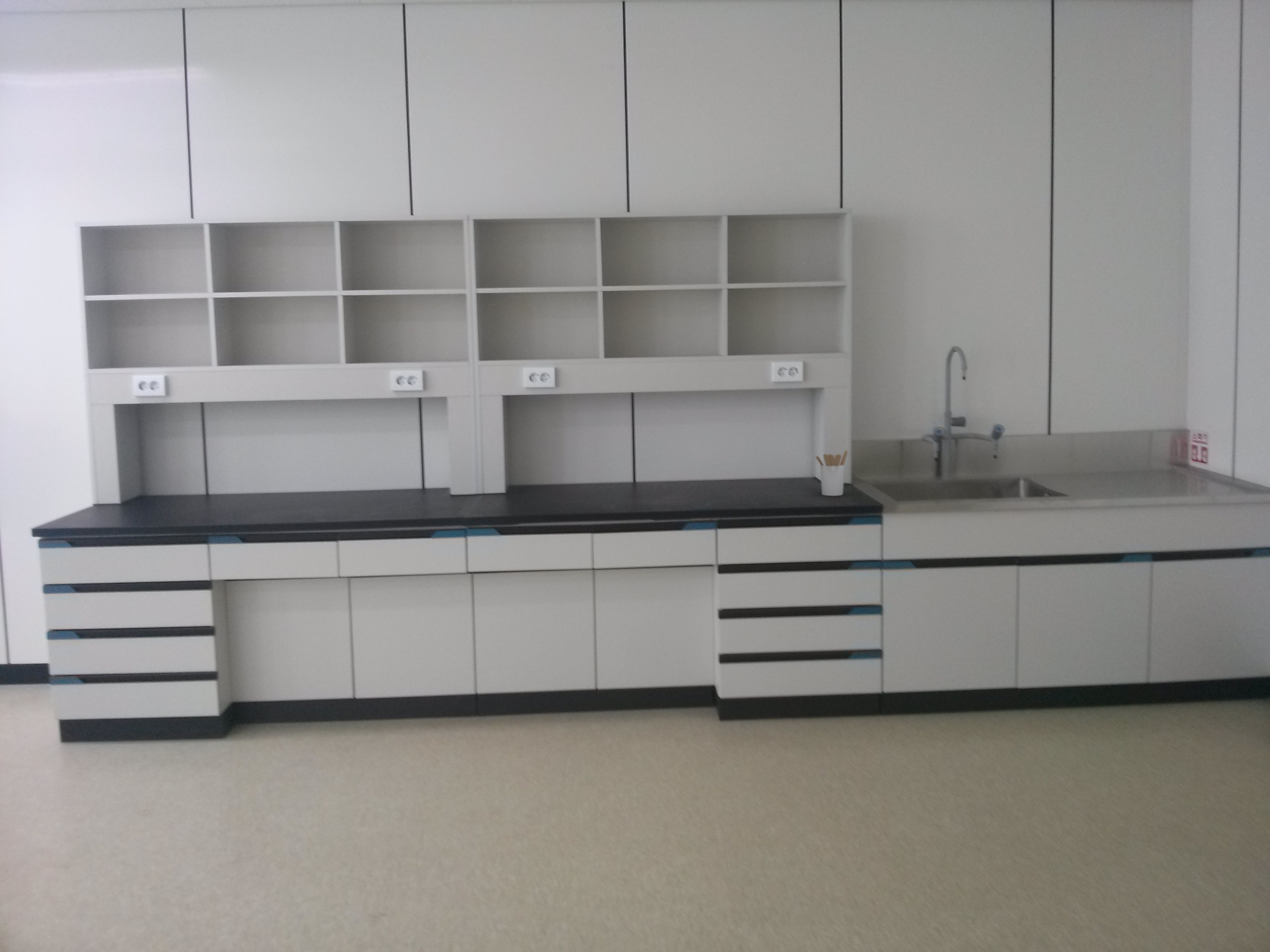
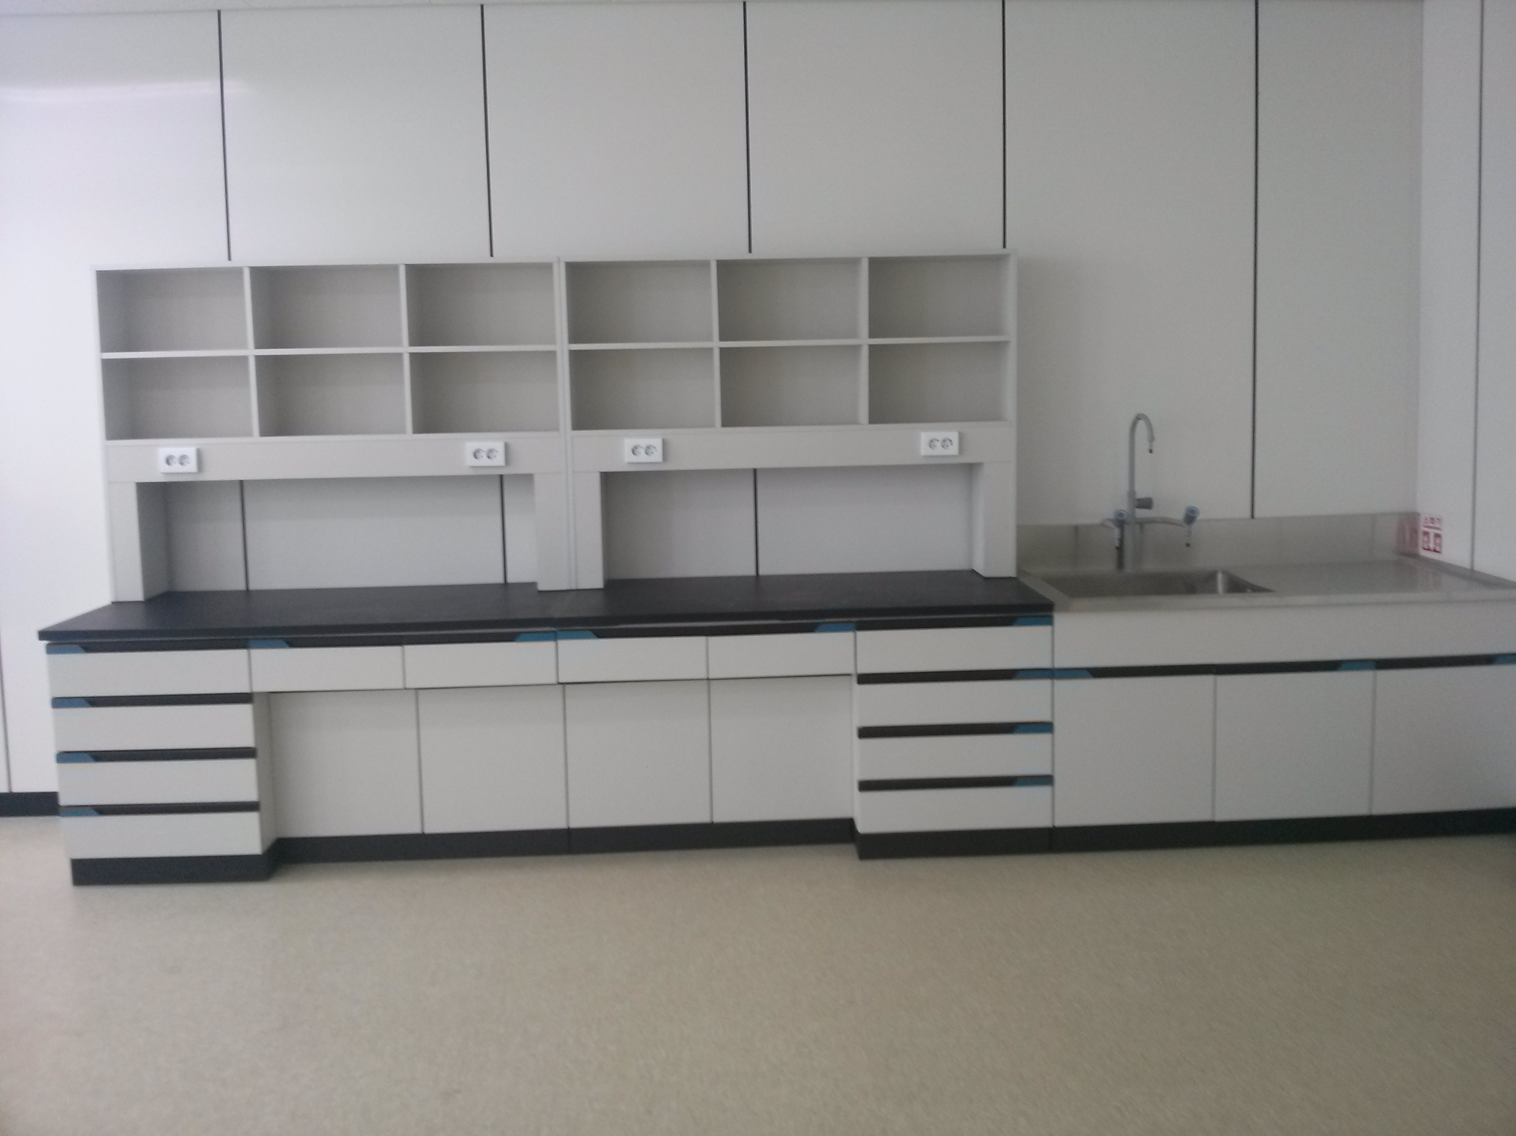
- utensil holder [815,450,848,496]
